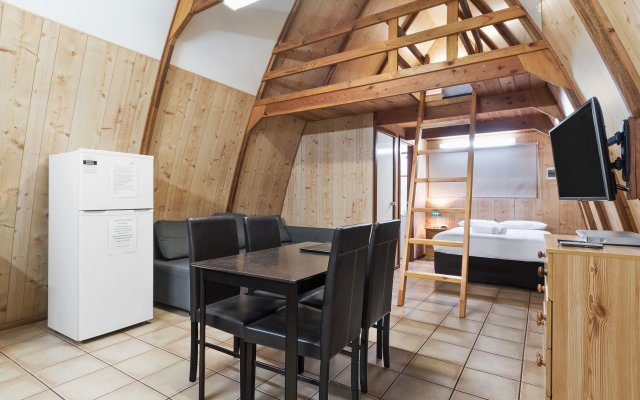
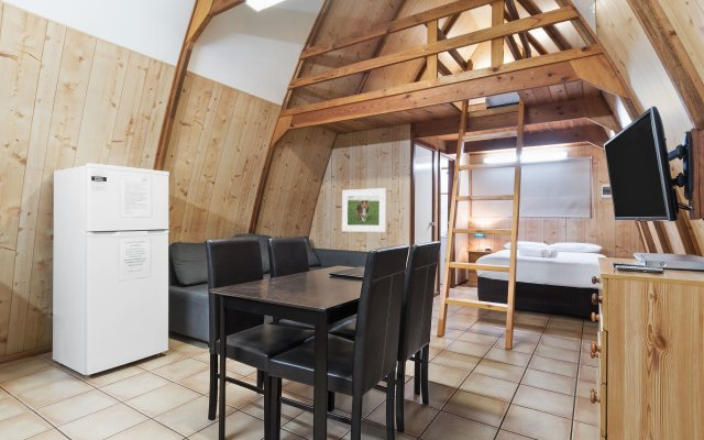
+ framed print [341,187,387,233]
